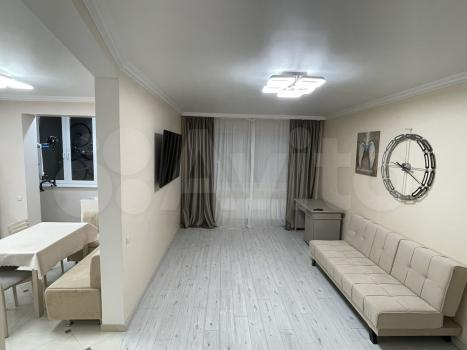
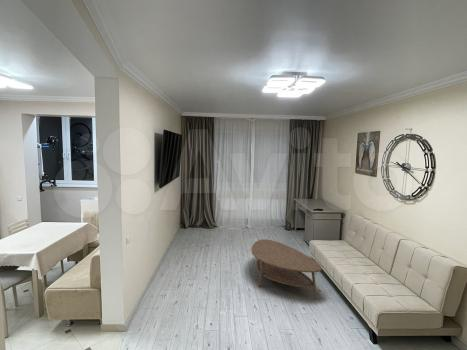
+ coffee table [251,238,323,300]
